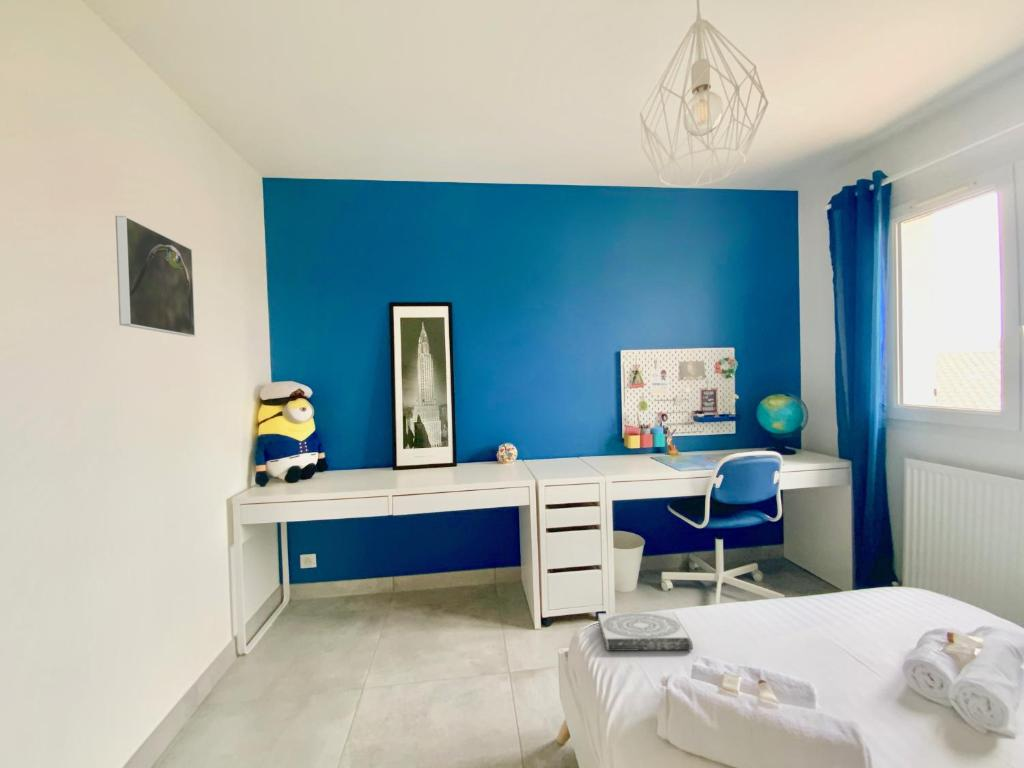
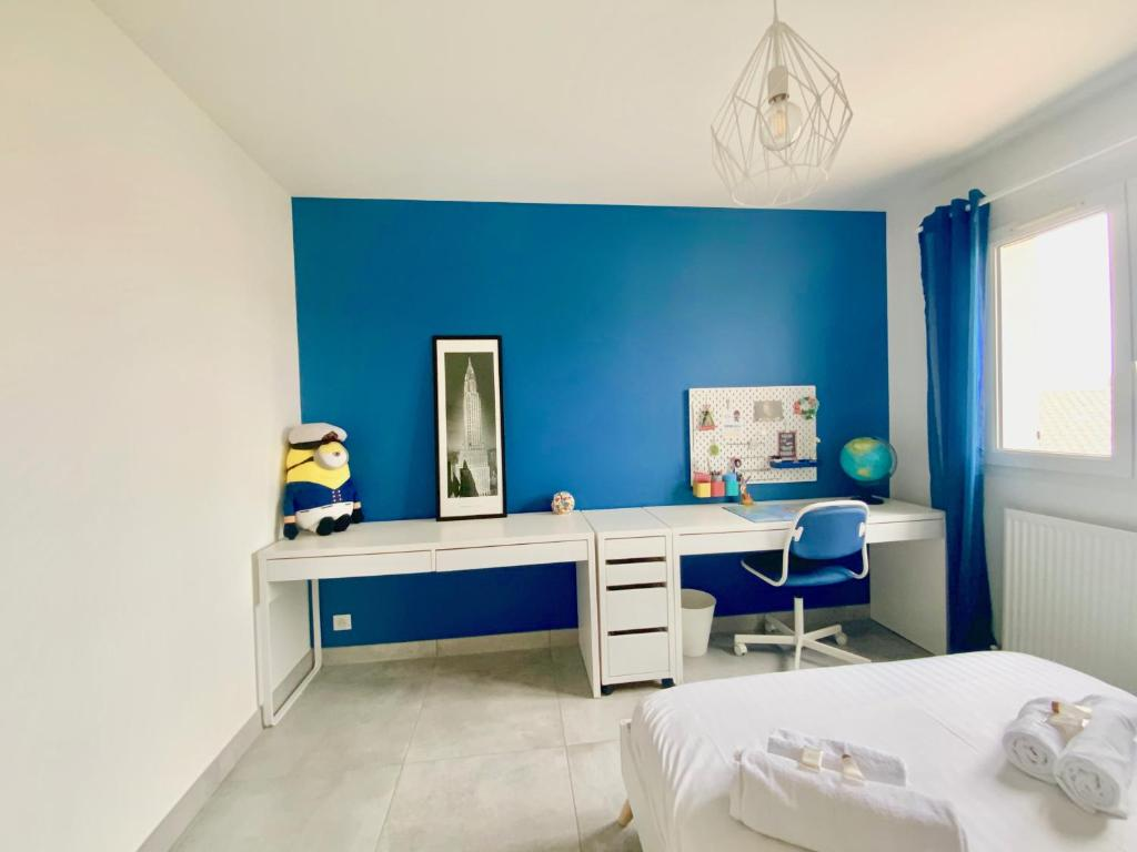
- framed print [114,215,196,338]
- book [597,612,694,652]
